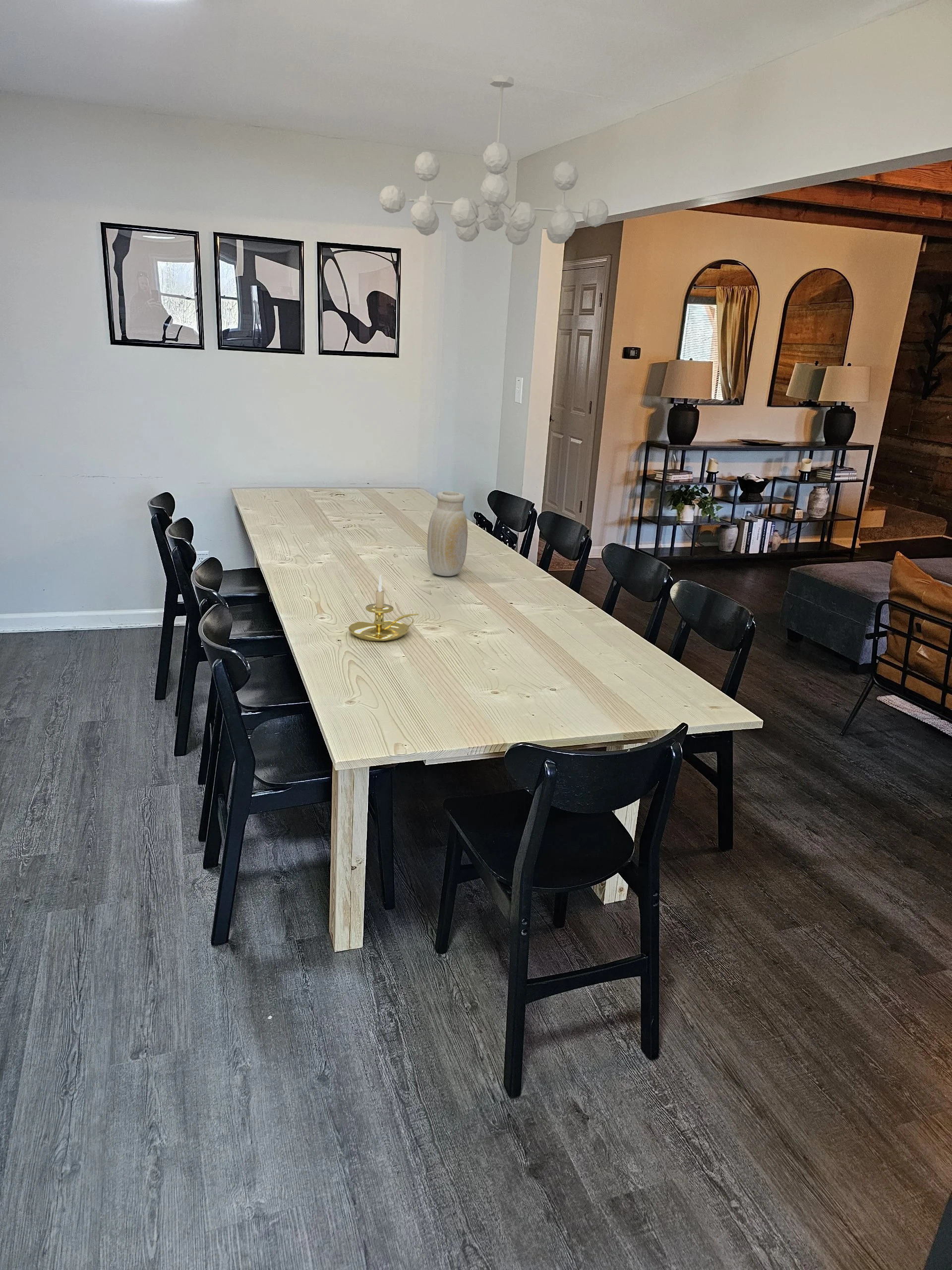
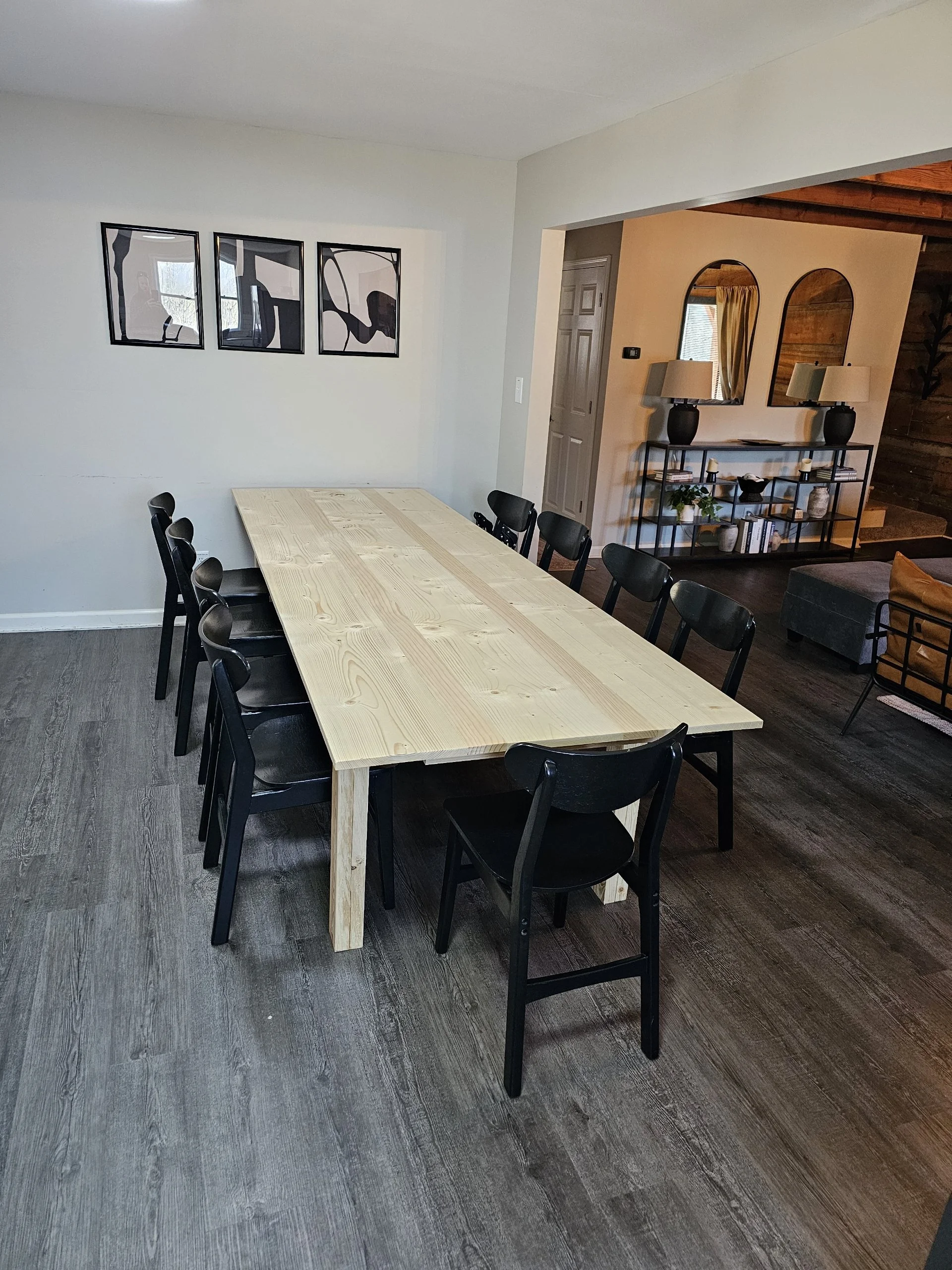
- chandelier [379,75,609,246]
- candle holder [348,574,419,642]
- vase [427,491,468,577]
